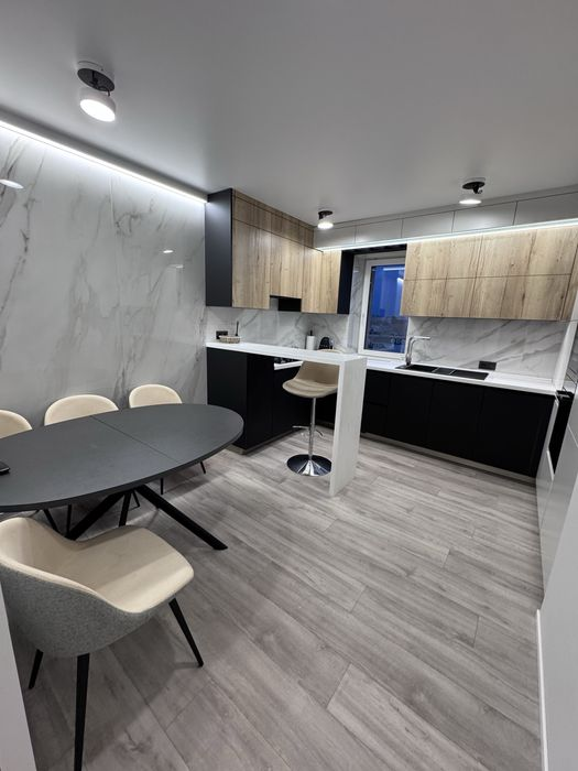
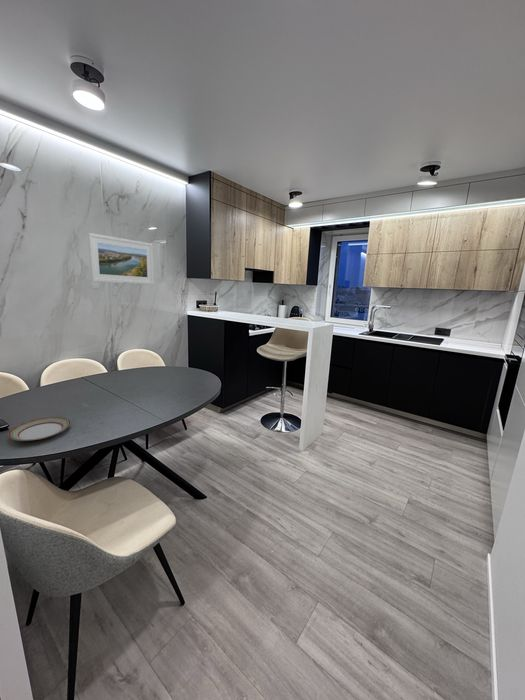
+ plate [7,416,72,442]
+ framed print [87,232,155,285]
